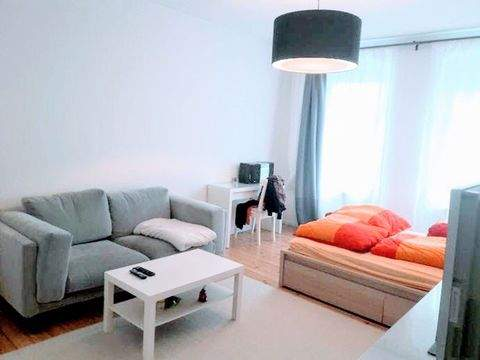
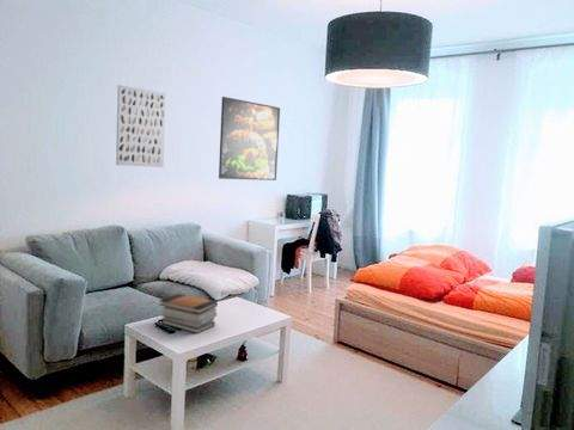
+ wall art [115,84,166,168]
+ book stack [158,293,219,334]
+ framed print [218,96,281,182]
